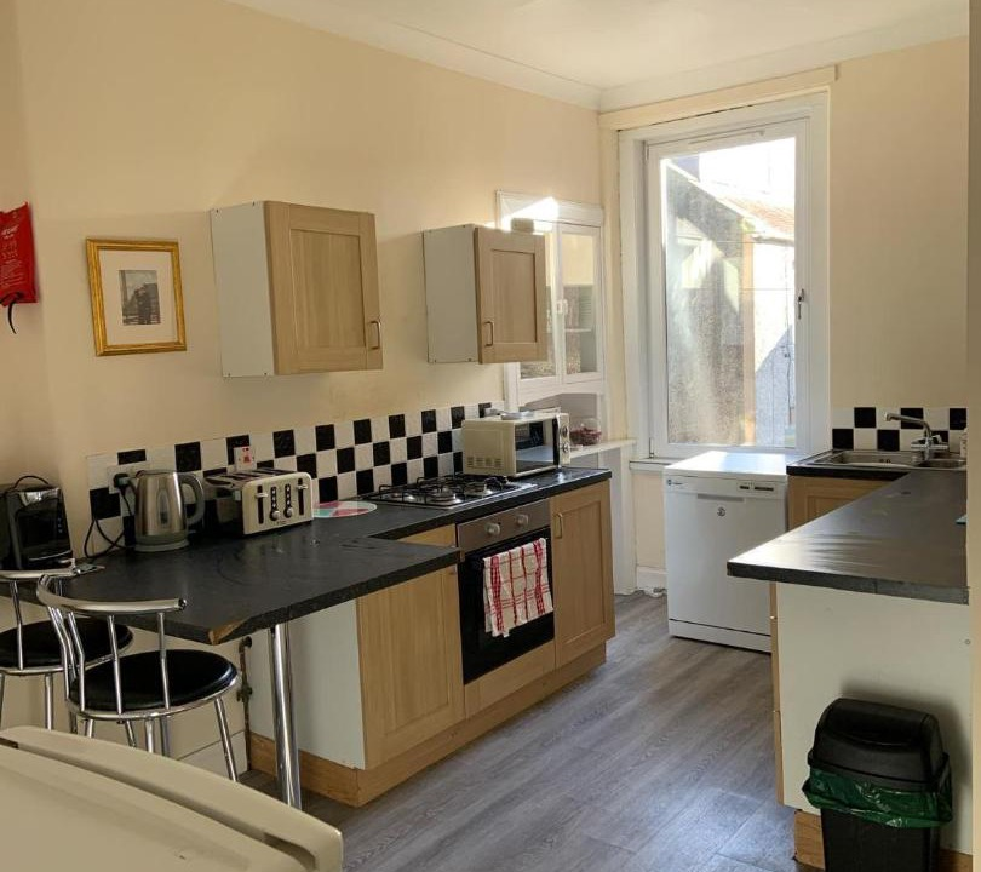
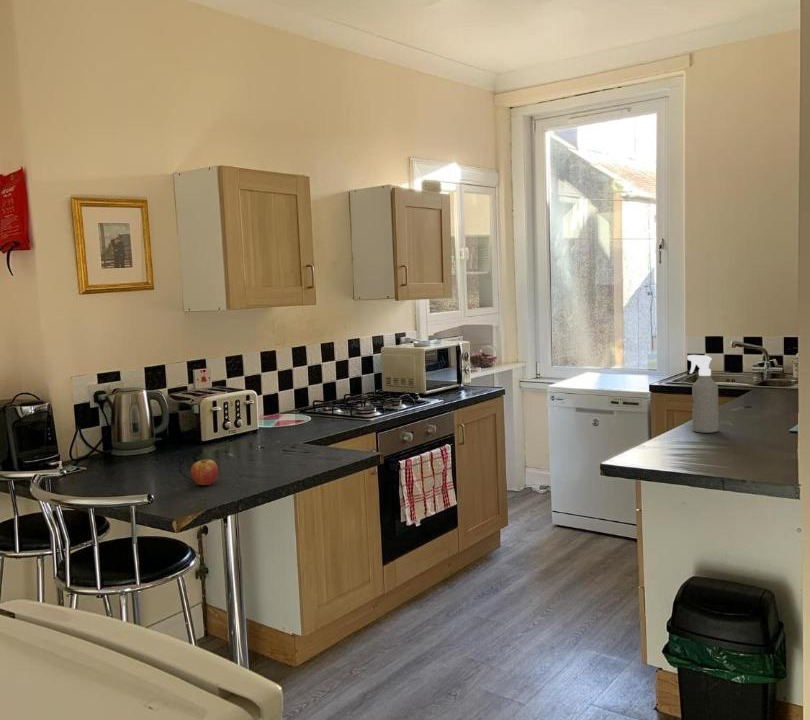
+ fruit [190,459,219,486]
+ spray bottle [686,354,720,434]
